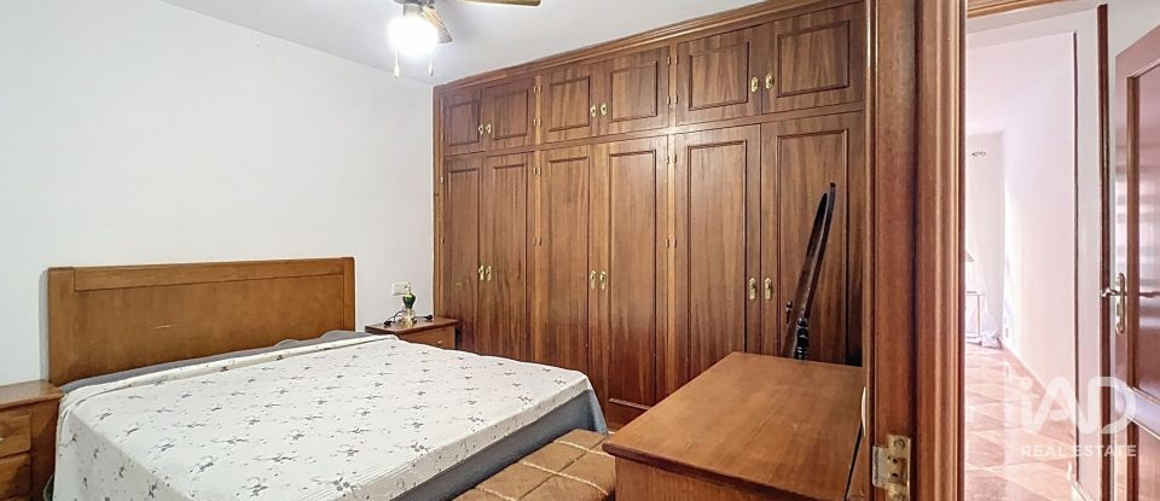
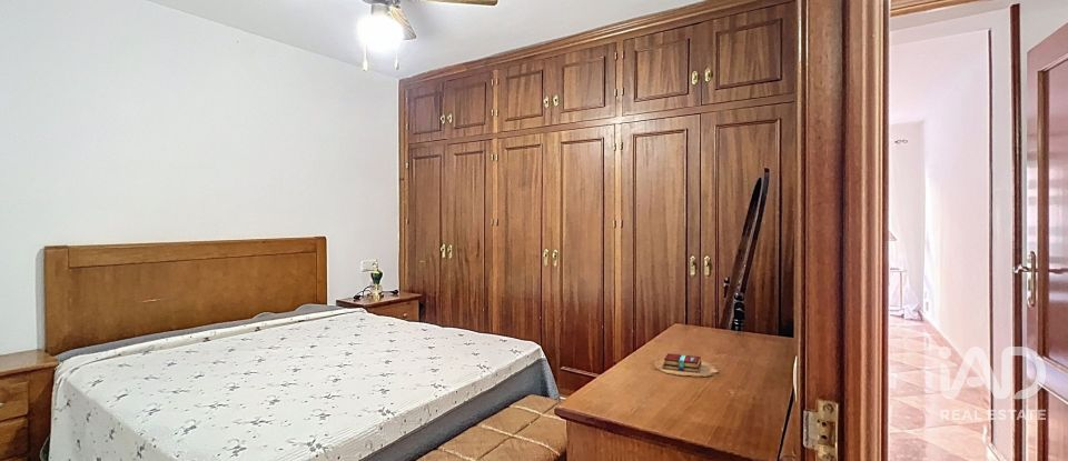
+ book [645,352,723,379]
